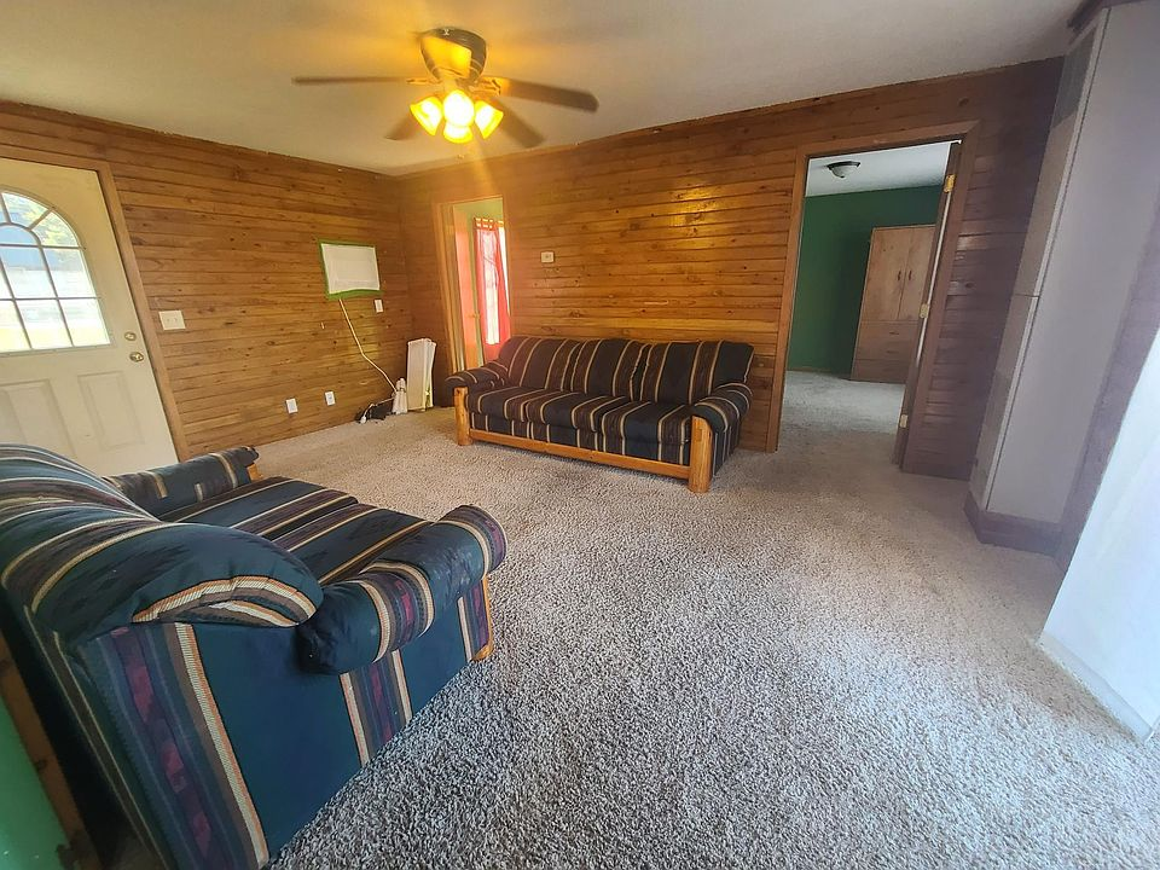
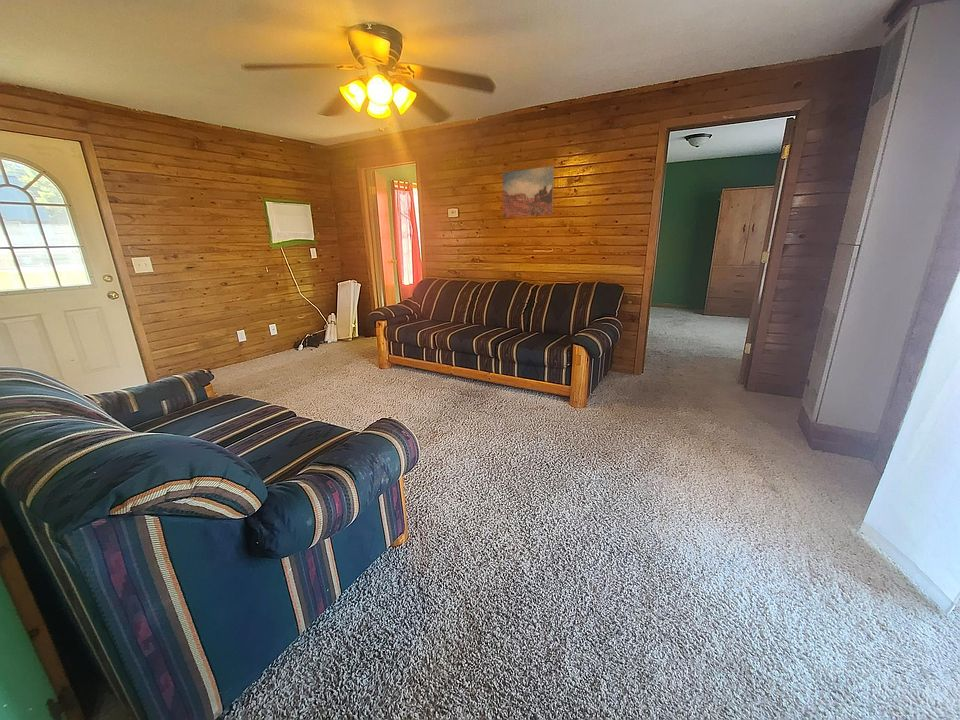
+ wall art [502,165,555,218]
